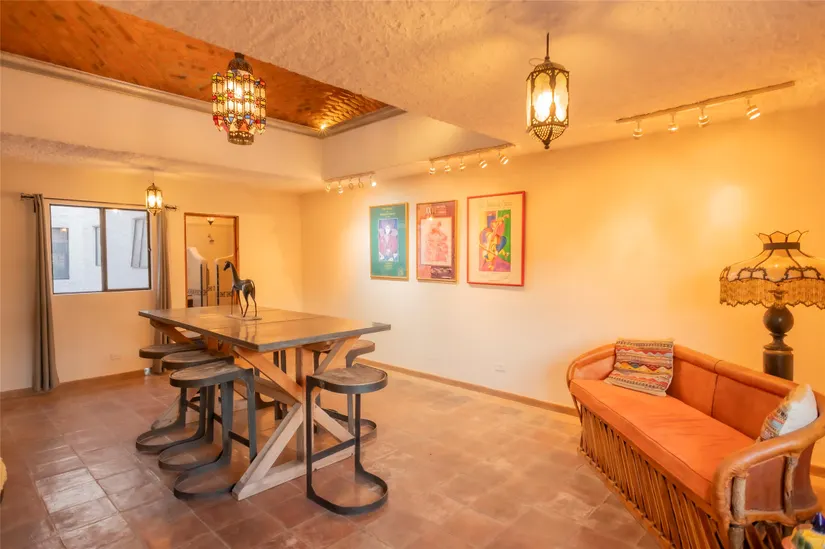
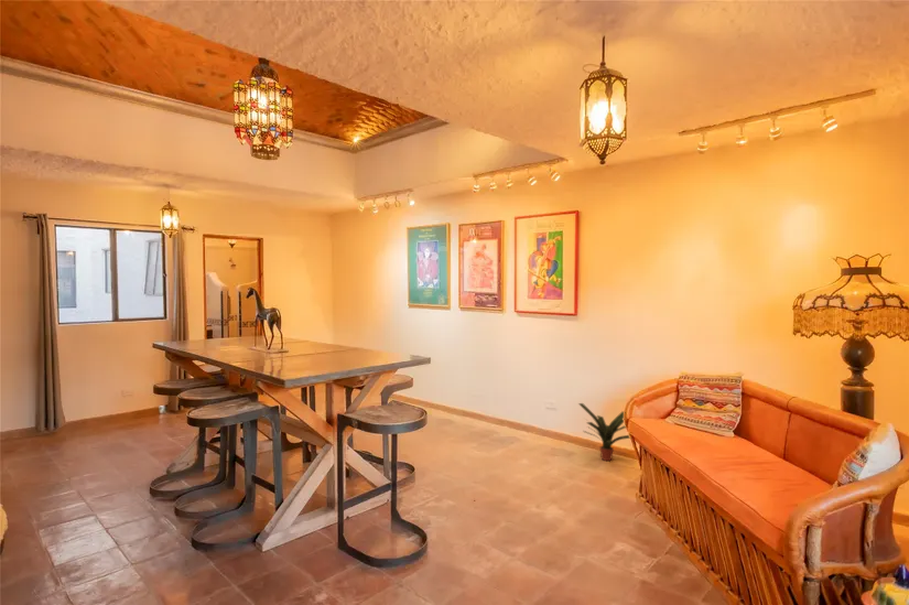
+ potted plant [577,402,631,462]
